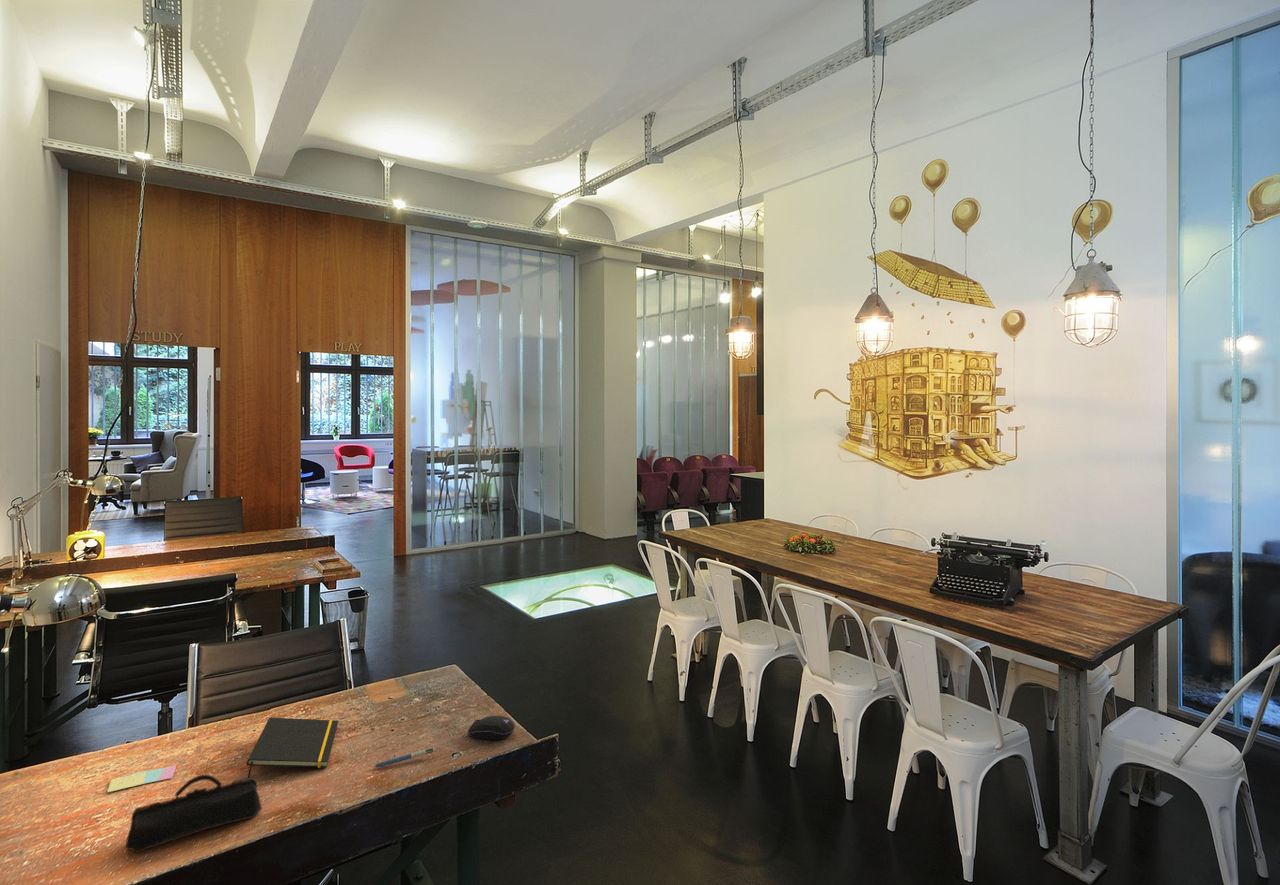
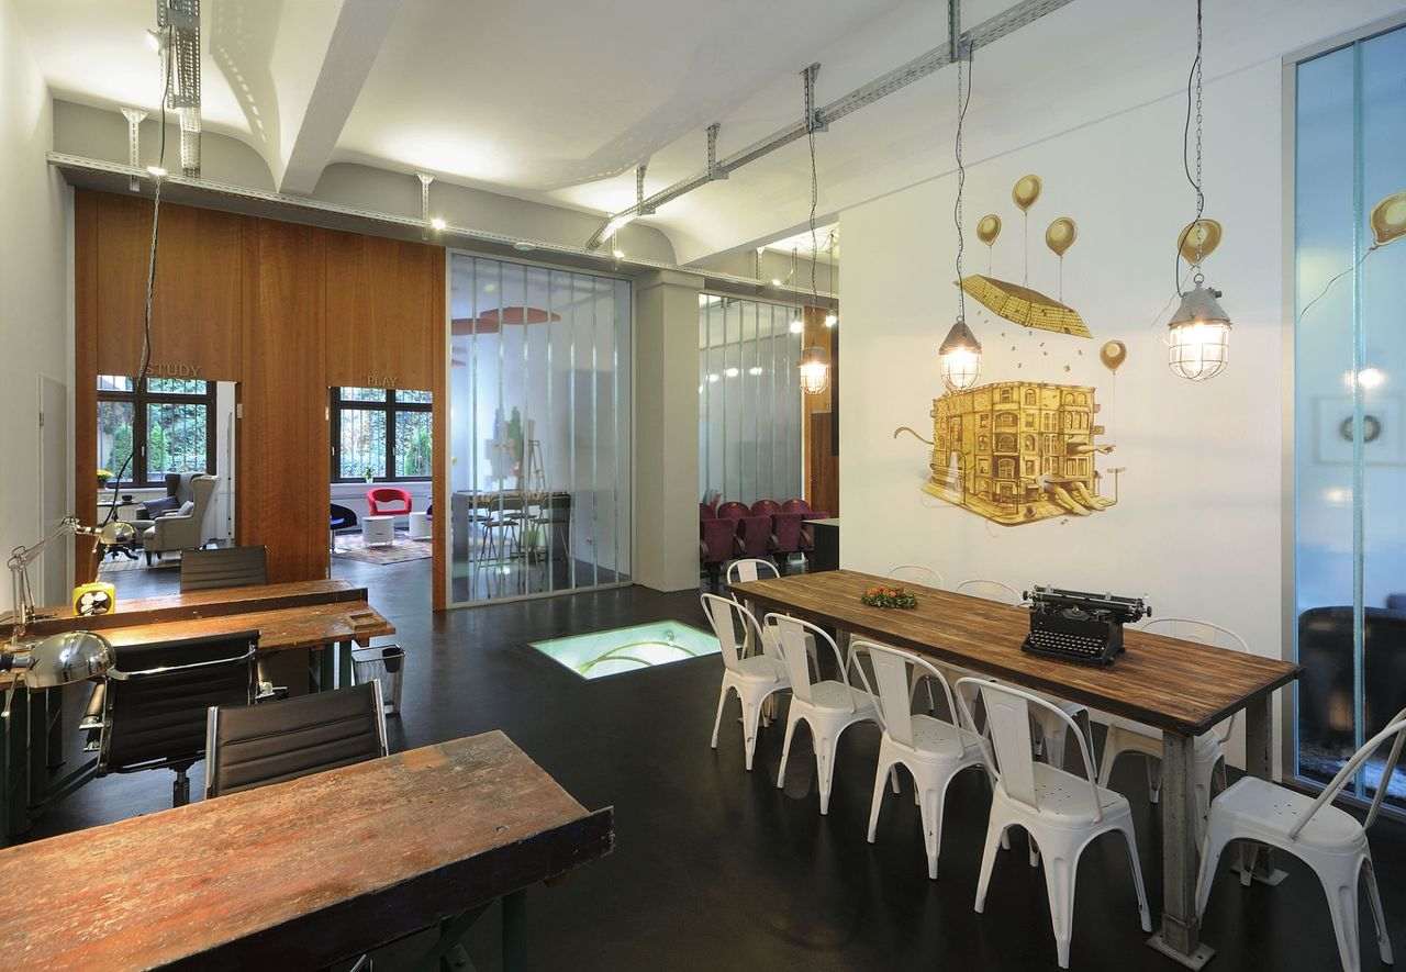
- pencil case [125,774,263,854]
- notepad [246,717,339,778]
- pen [373,747,437,768]
- computer mouse [467,715,516,741]
- sticky notes [106,765,178,793]
